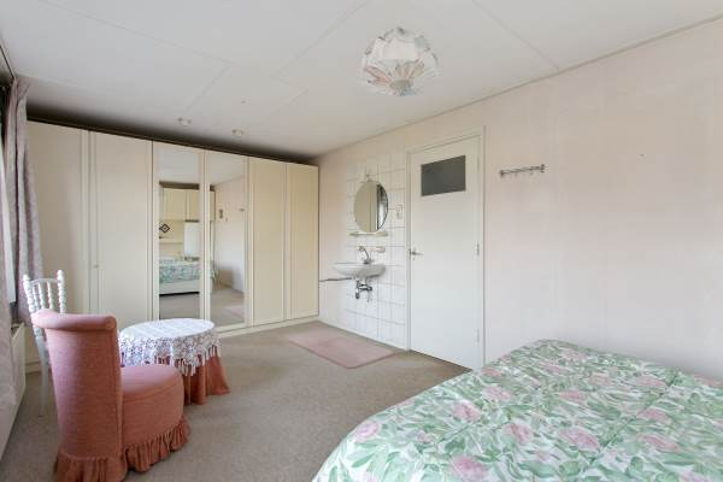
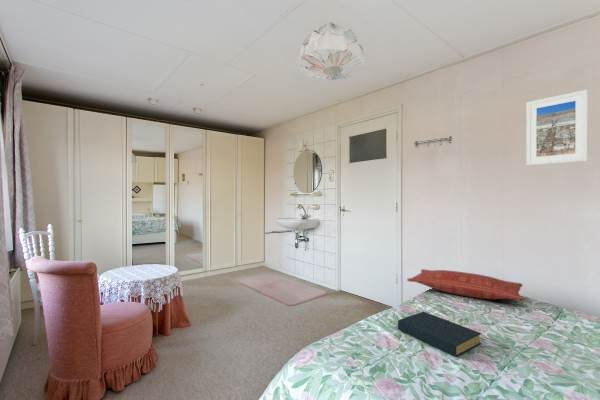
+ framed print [525,89,589,167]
+ pillow [406,268,526,302]
+ hardback book [397,311,482,357]
